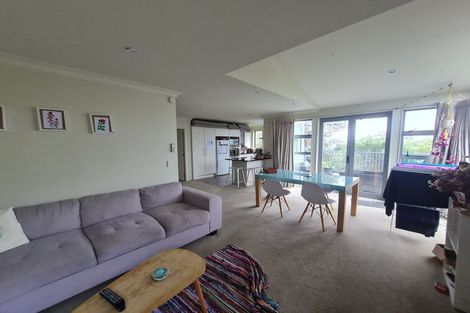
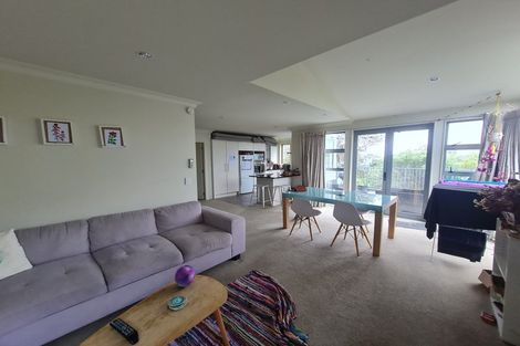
+ decorative orb [174,264,196,287]
